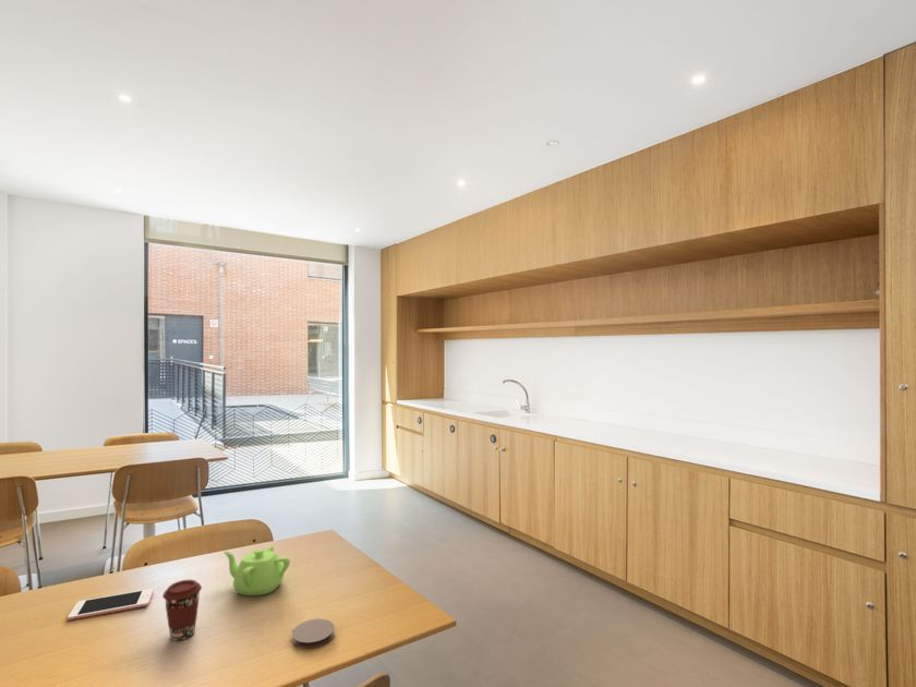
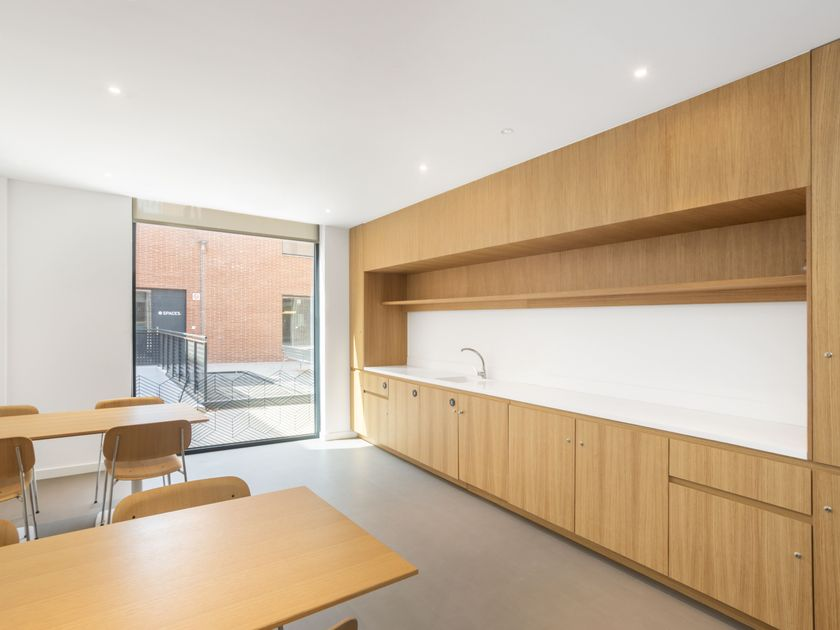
- coffee cup [161,579,203,642]
- cell phone [67,588,155,622]
- teapot [222,545,291,596]
- coaster [291,617,336,650]
